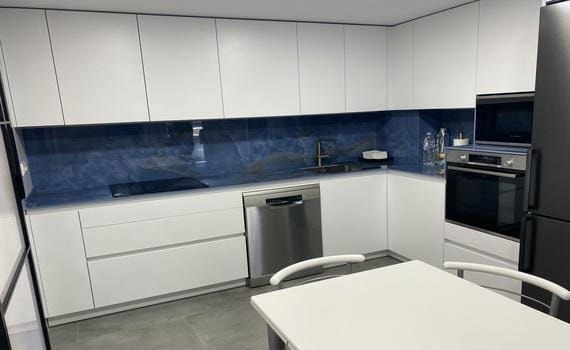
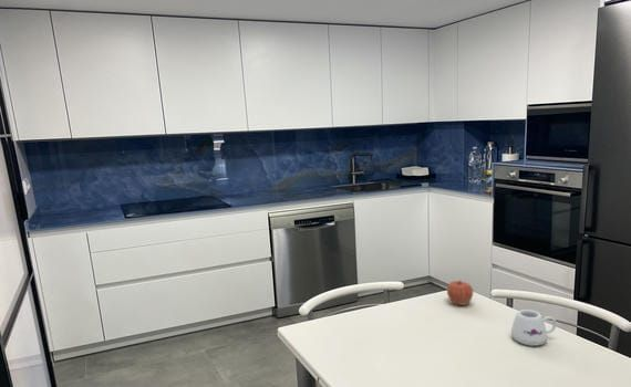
+ apple [446,279,474,306]
+ mug [510,308,557,347]
